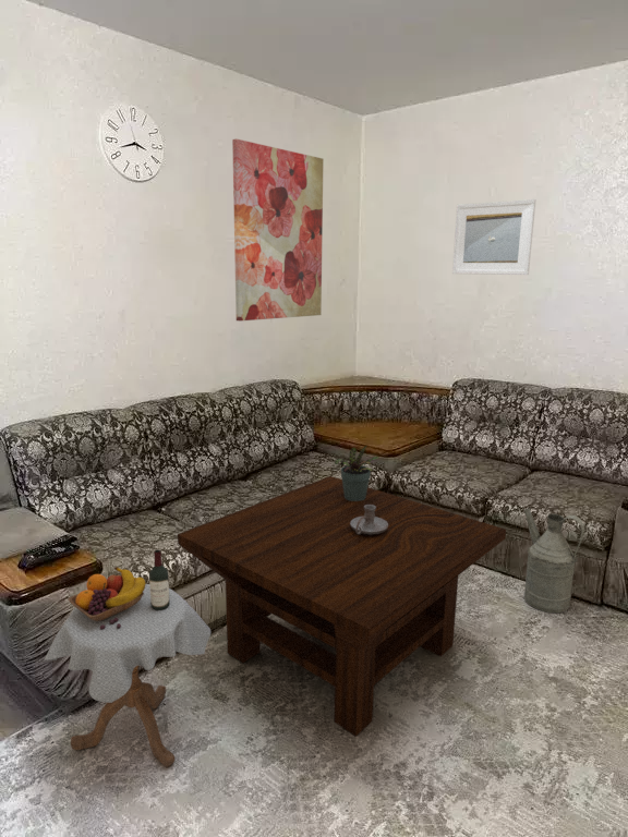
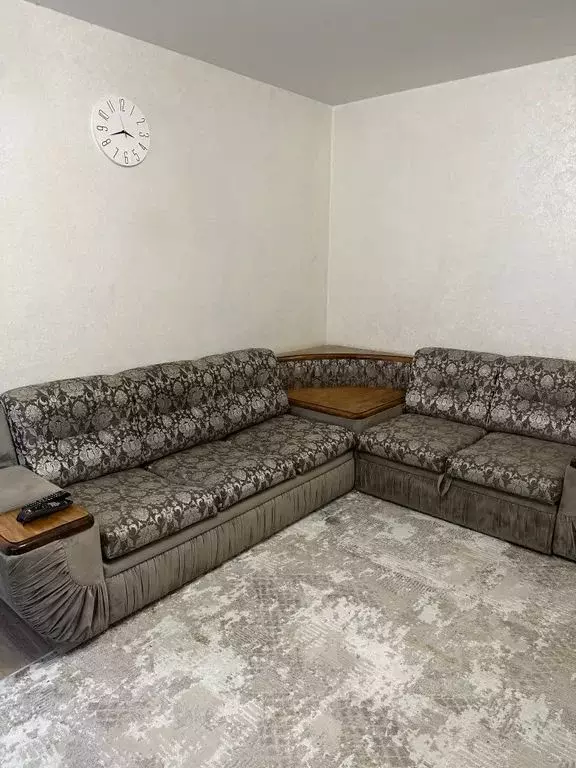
- watering can [523,507,585,615]
- coffee table [177,475,507,738]
- side table [44,549,212,768]
- wall art [231,137,325,323]
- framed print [451,198,536,276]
- potted plant [334,445,379,501]
- candle holder [350,505,388,535]
